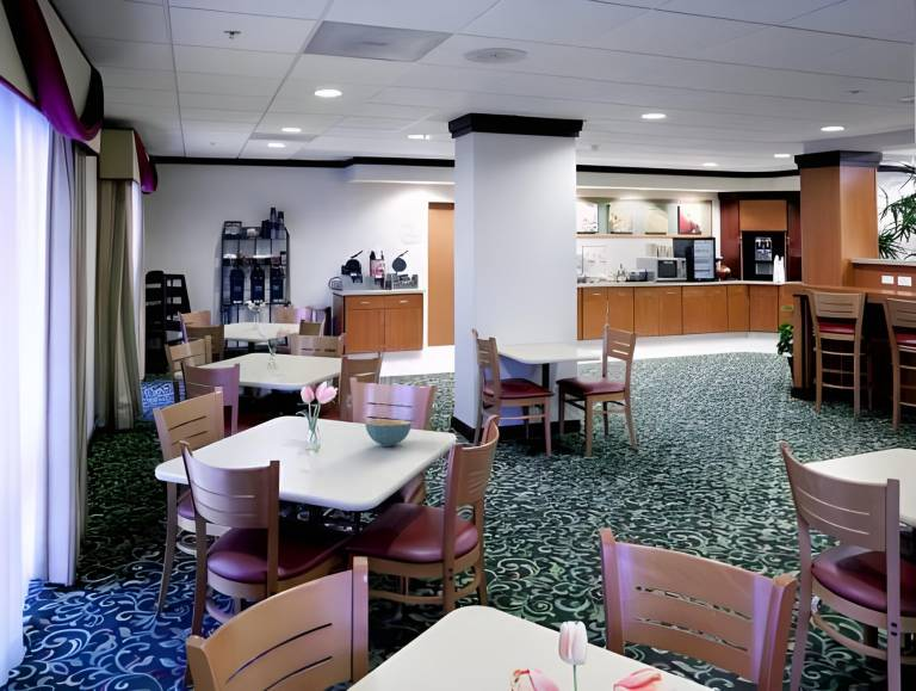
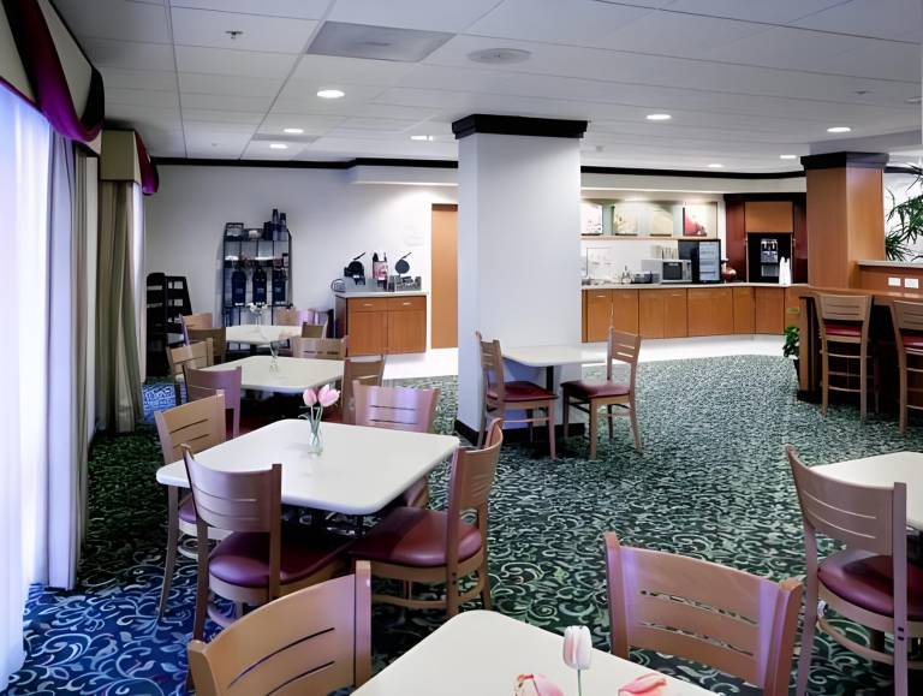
- cereal bowl [364,419,413,448]
